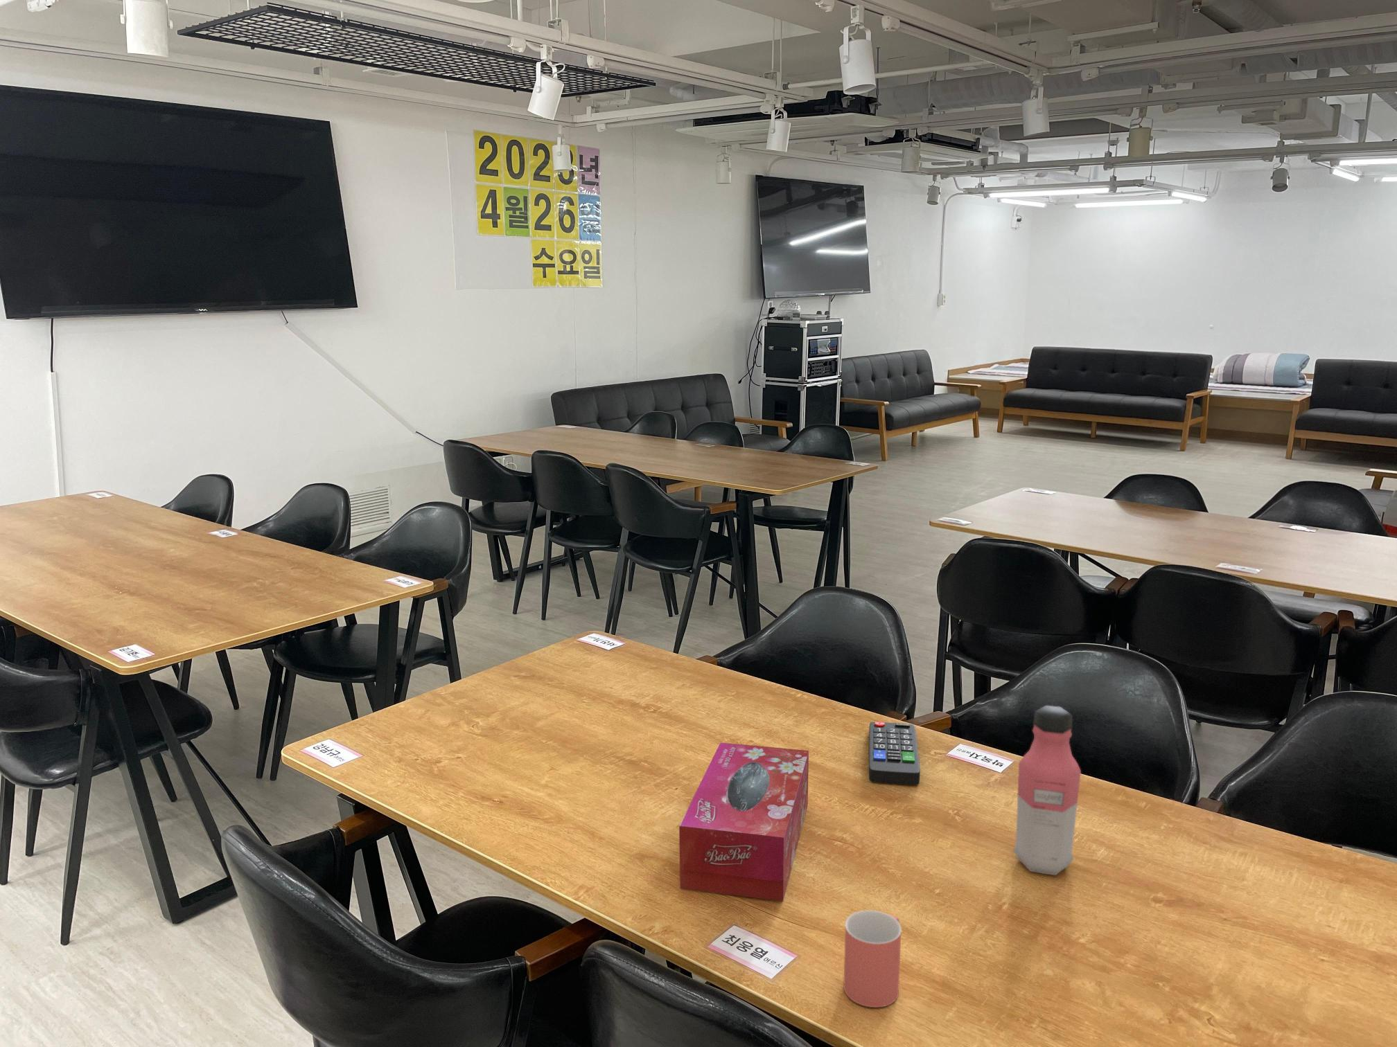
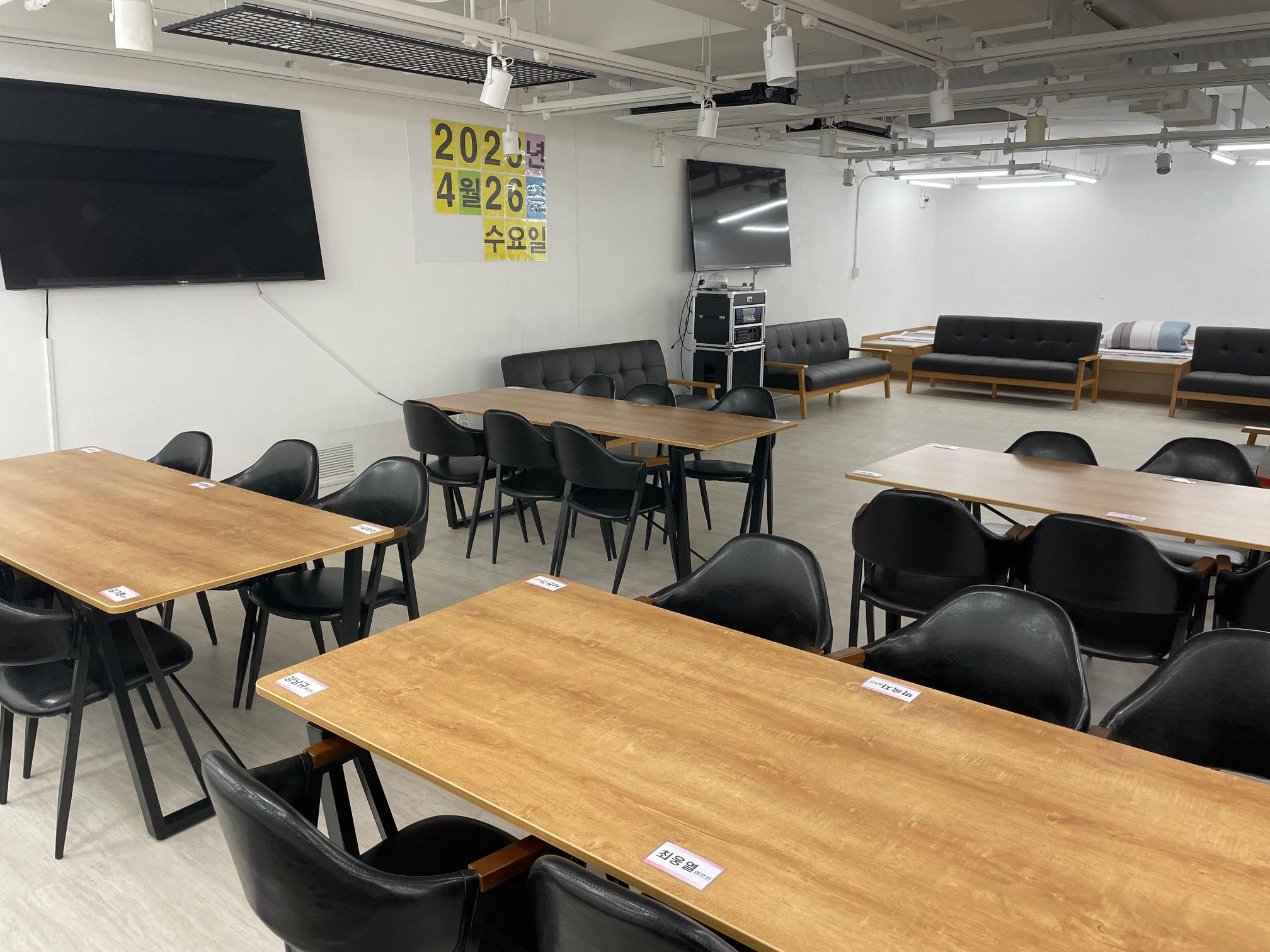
- cup [843,910,902,1009]
- remote control [868,720,921,785]
- tissue box [679,741,810,902]
- water bottle [1012,705,1081,875]
